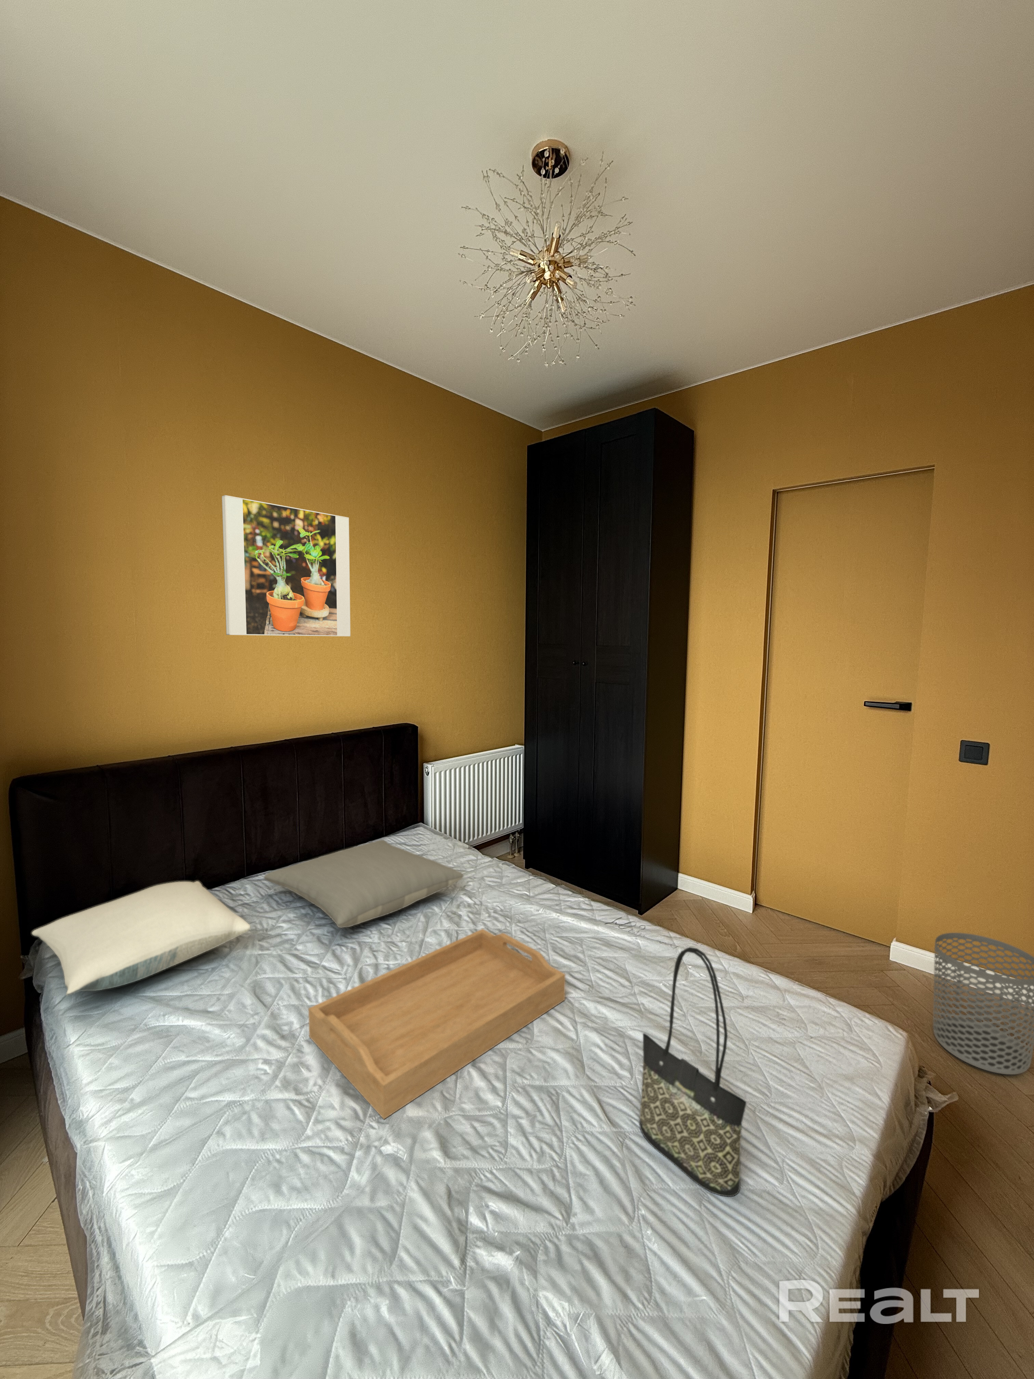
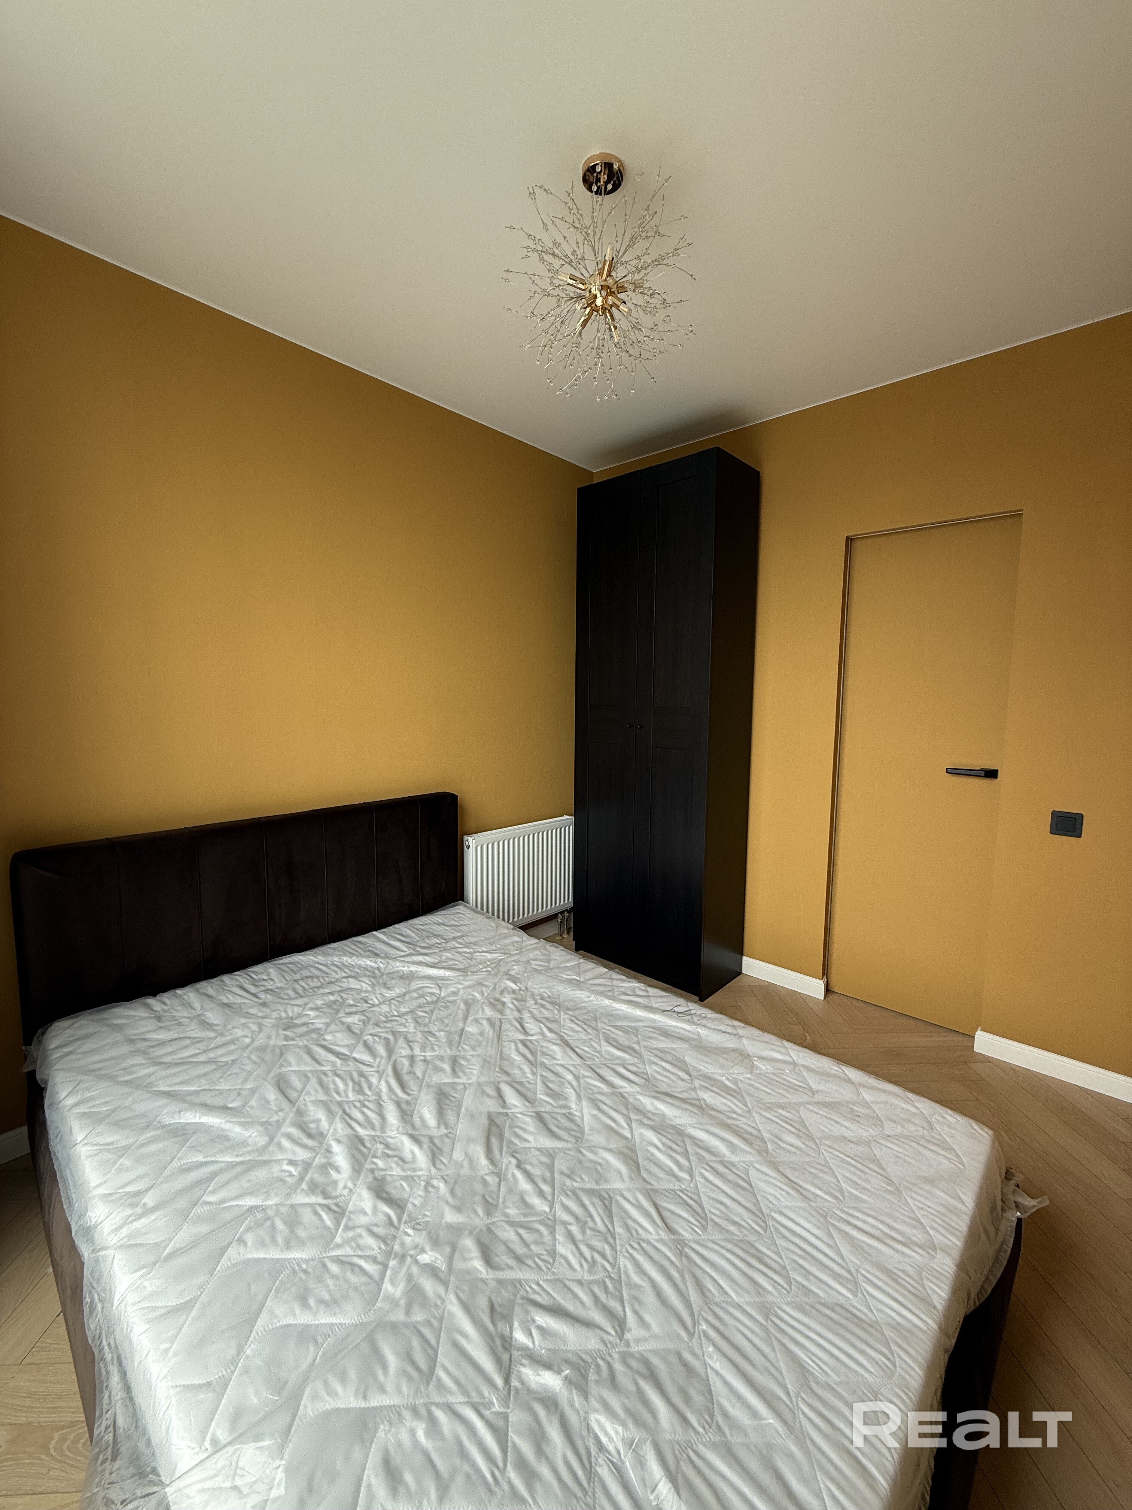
- pillow [264,839,464,928]
- pillow [31,881,251,997]
- tote bag [639,947,747,1197]
- serving tray [308,928,566,1119]
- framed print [222,495,351,636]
- waste bin [933,933,1034,1075]
